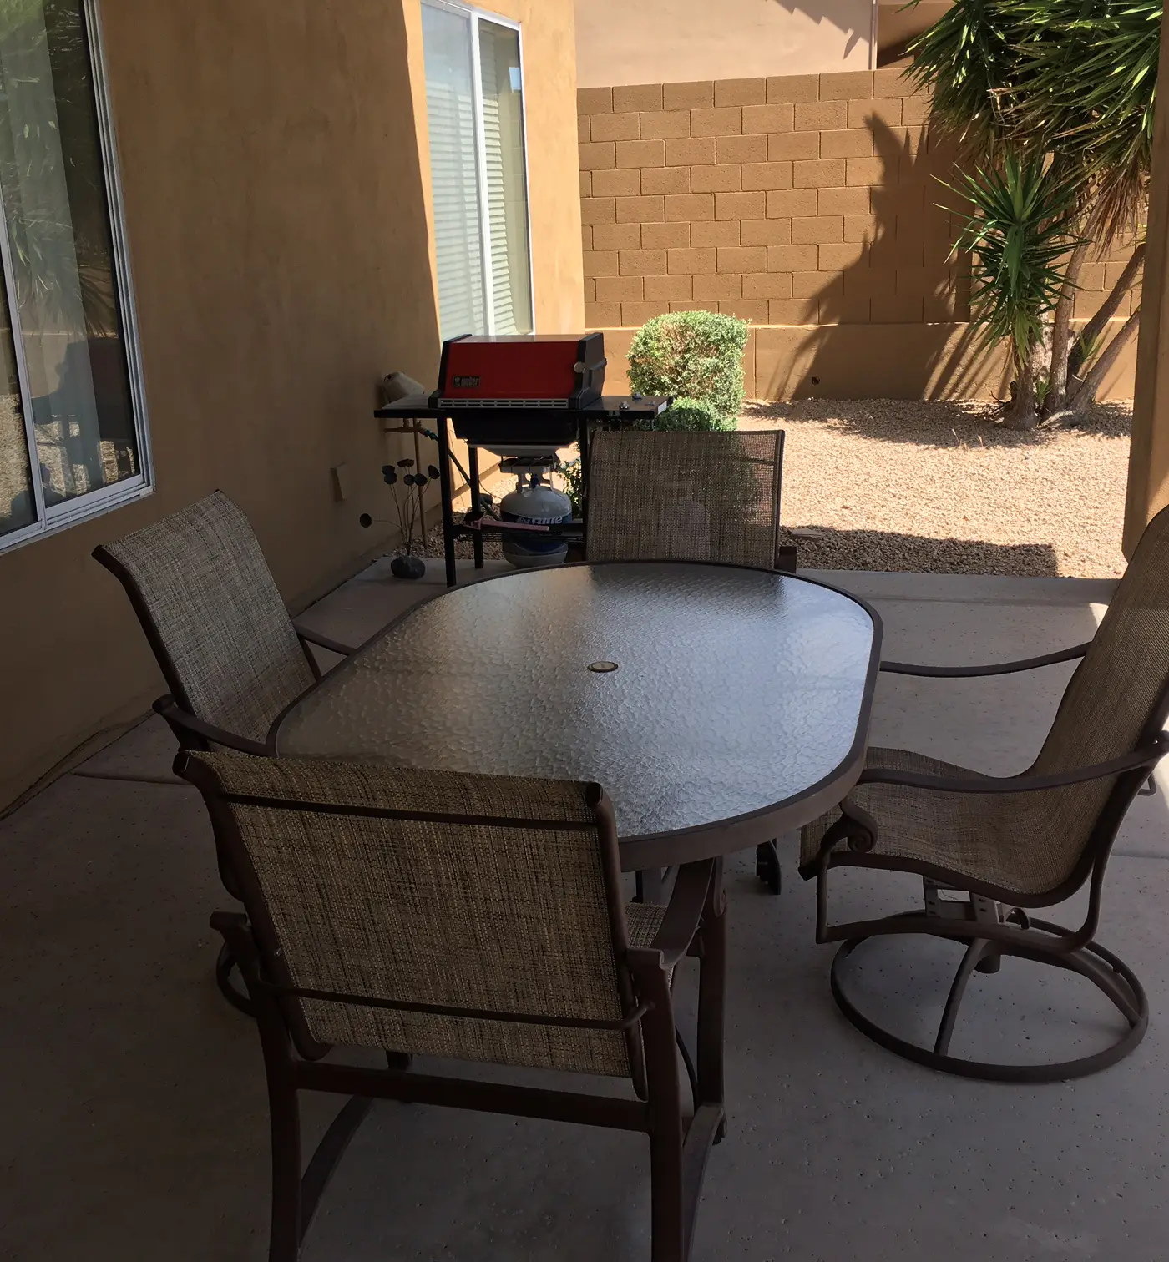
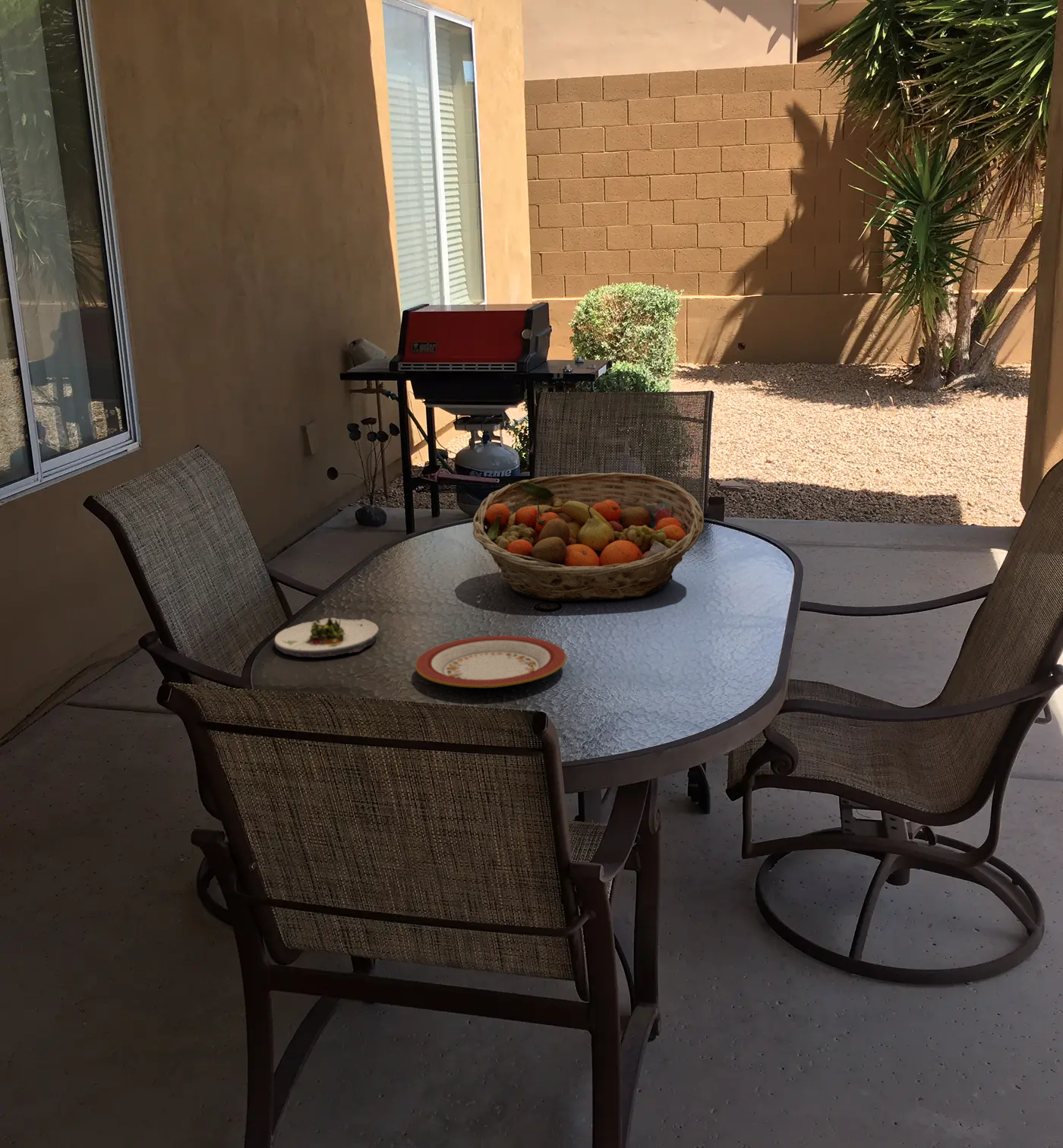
+ fruit basket [472,471,705,601]
+ salad plate [273,617,380,658]
+ plate [415,635,567,689]
